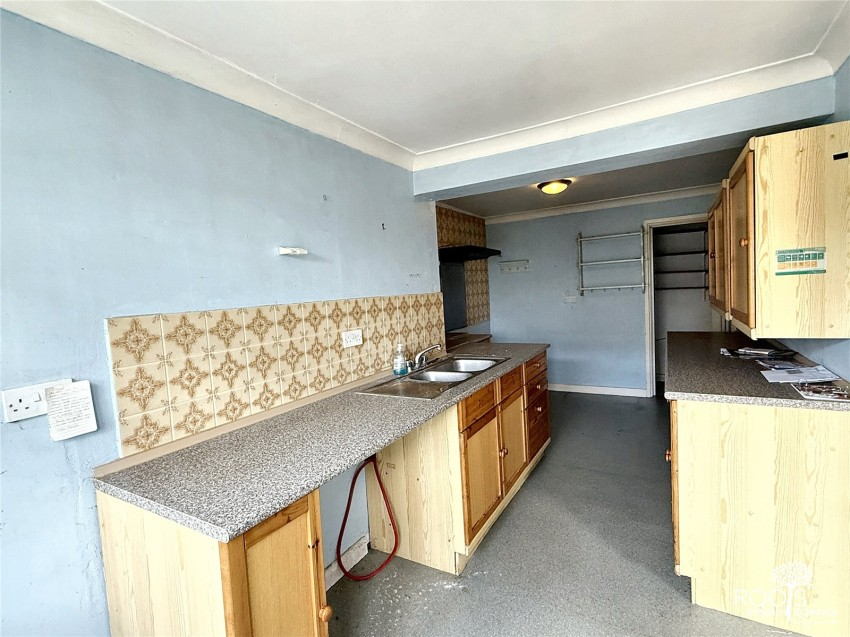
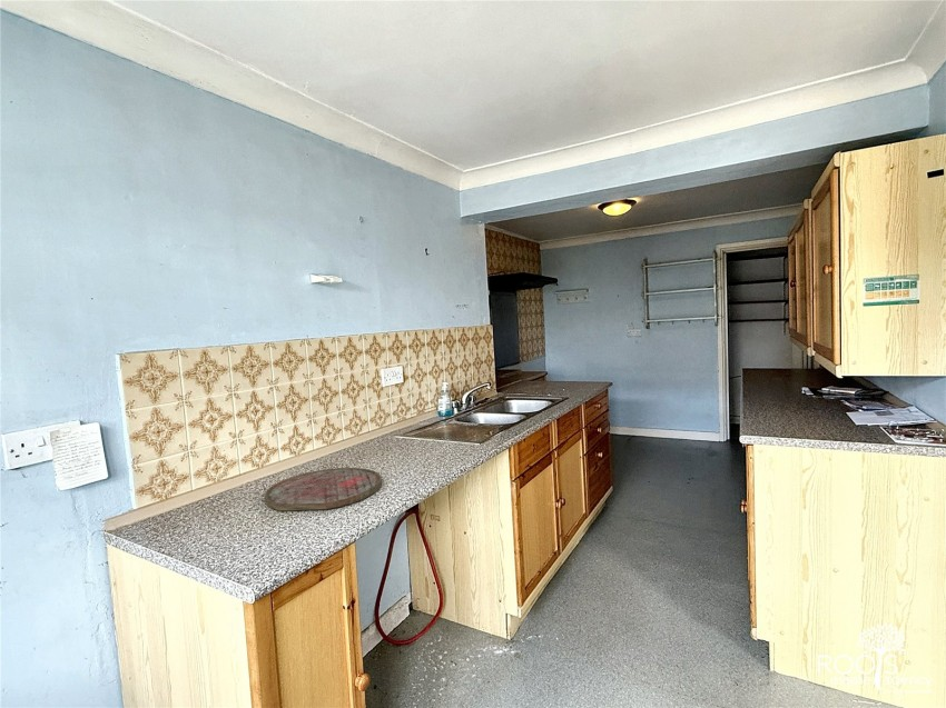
+ cutting board [264,467,383,511]
